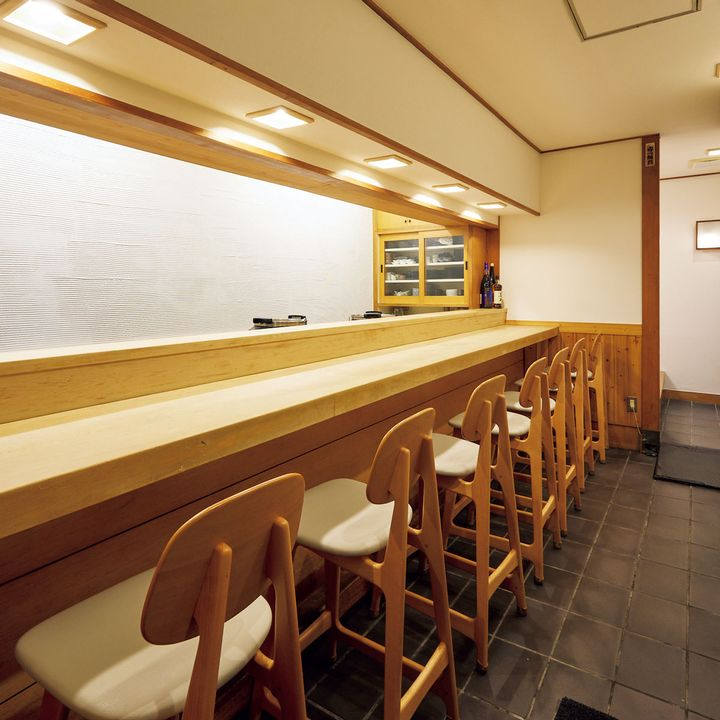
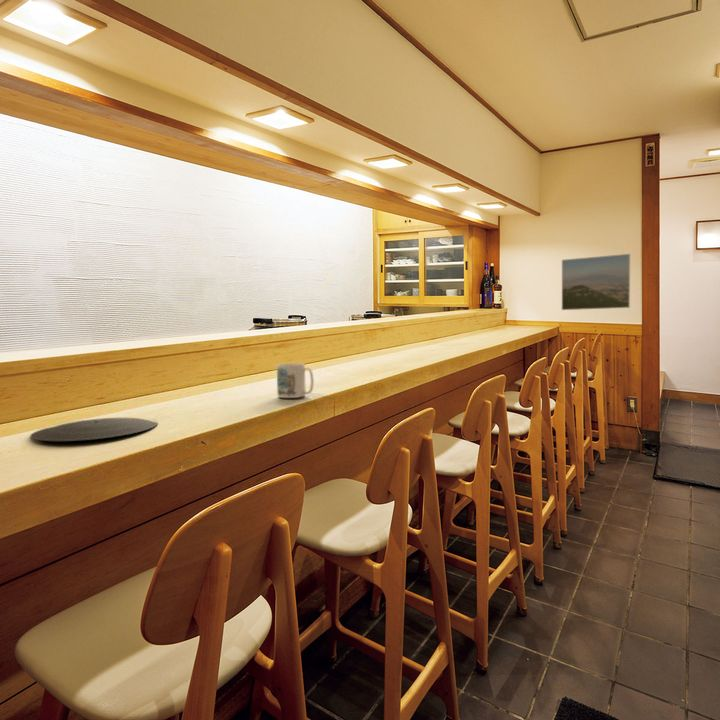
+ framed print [561,253,632,311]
+ plate [30,417,159,442]
+ mug [276,362,315,399]
